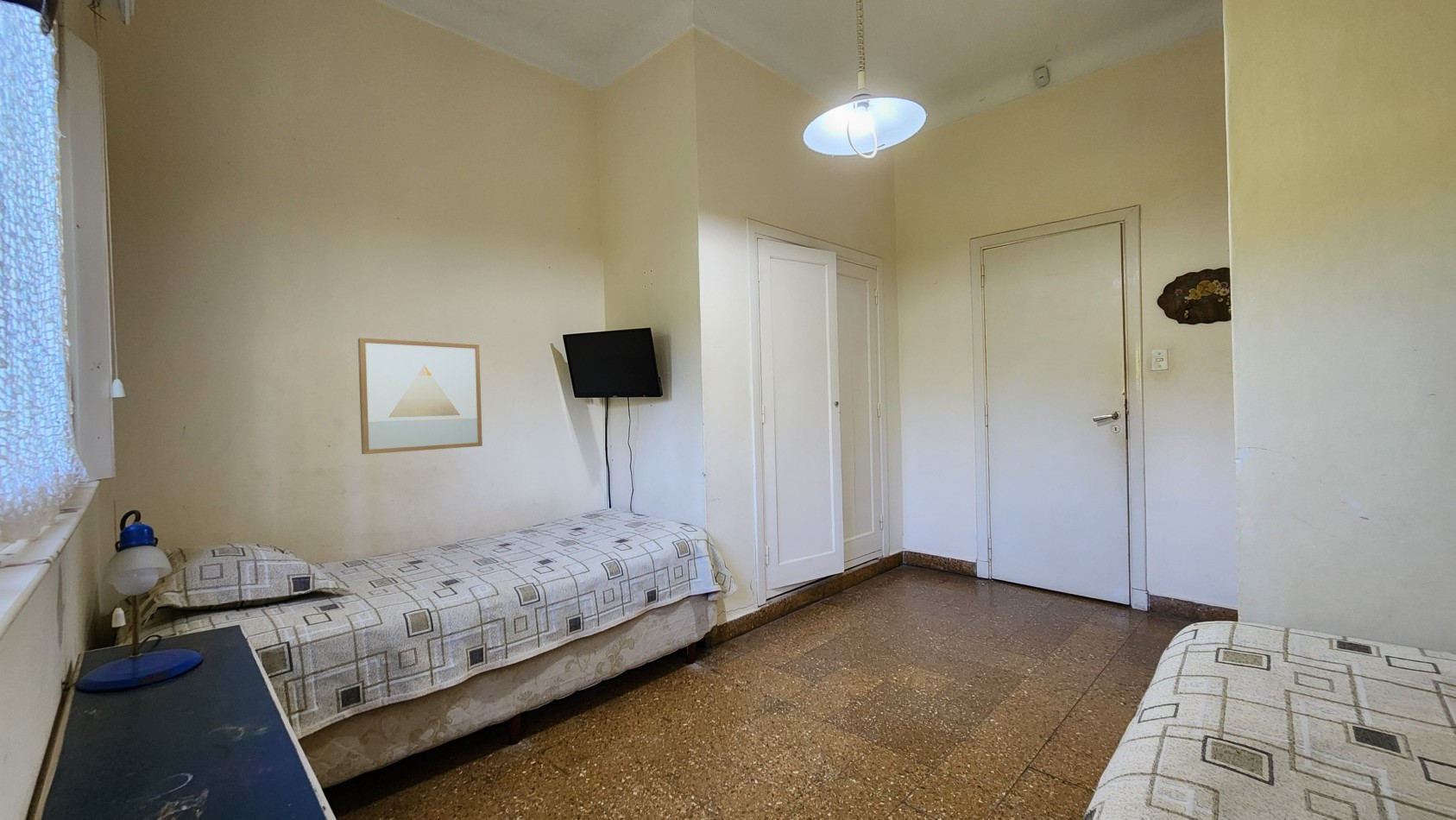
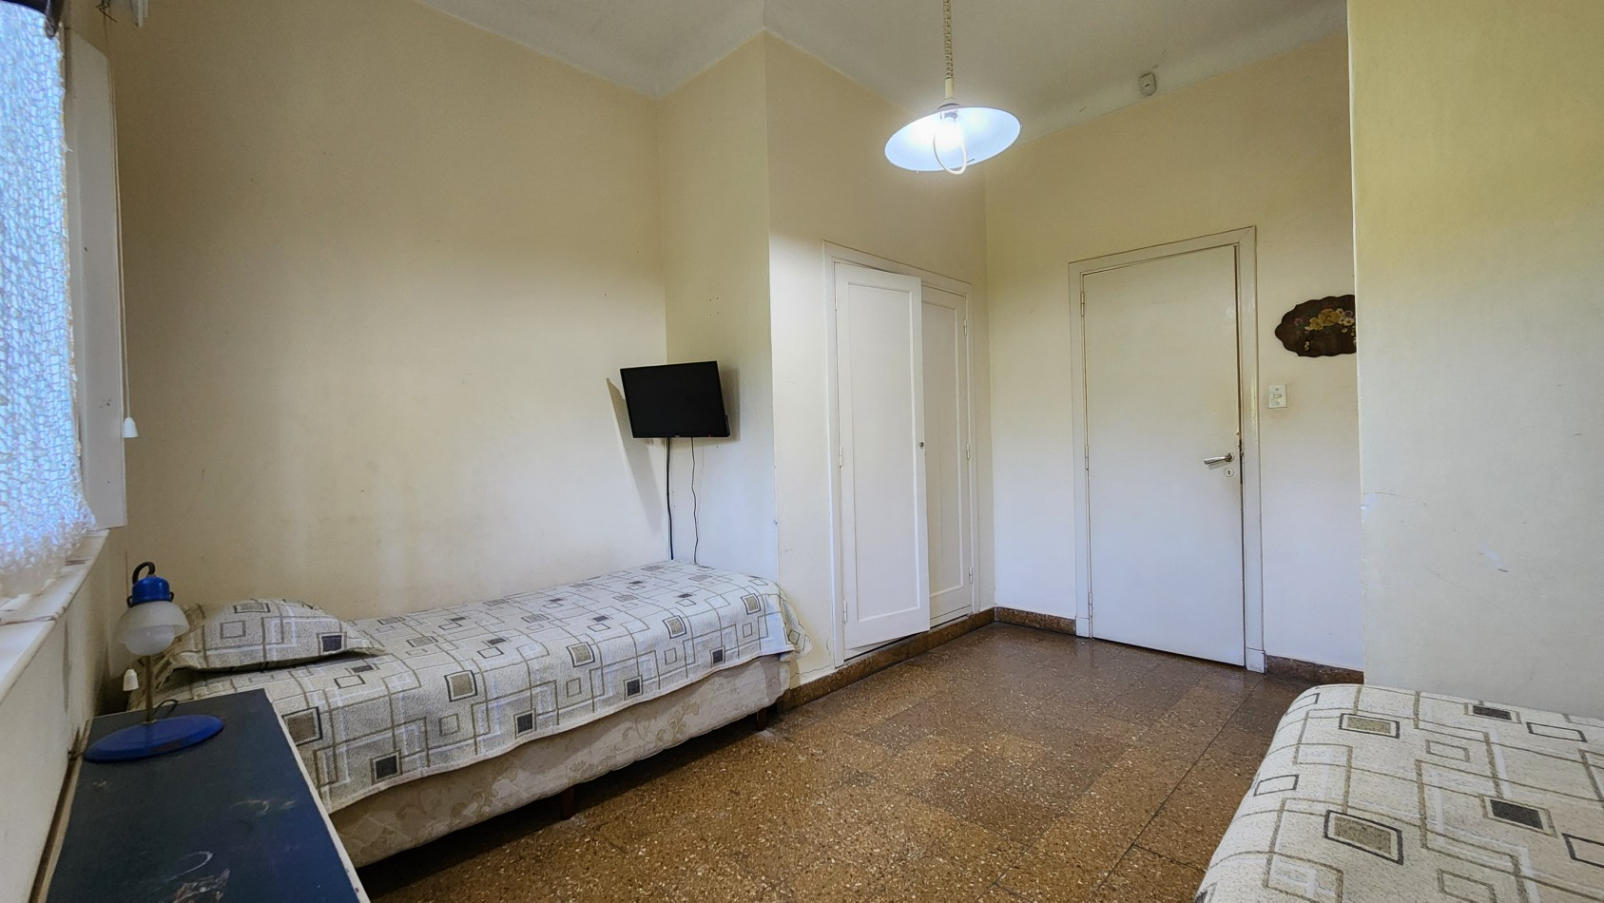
- wall art [357,337,483,455]
